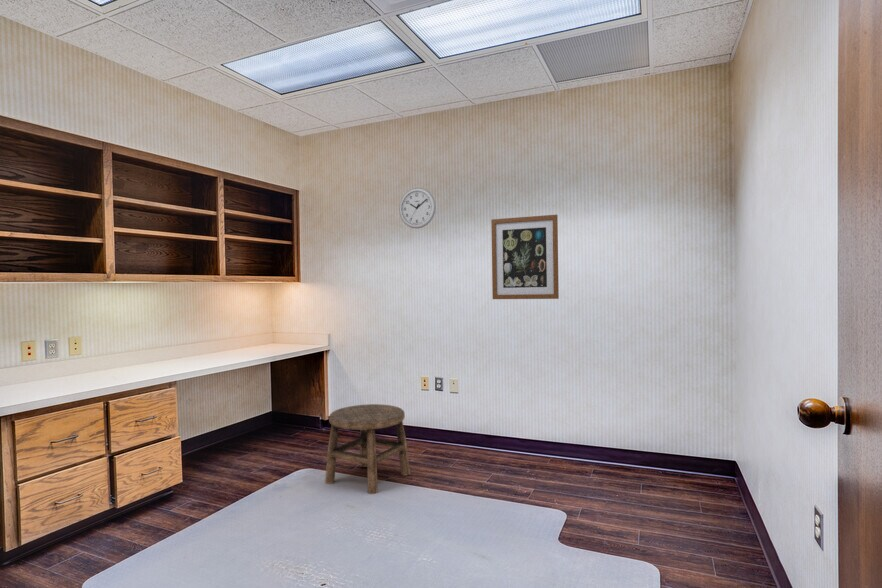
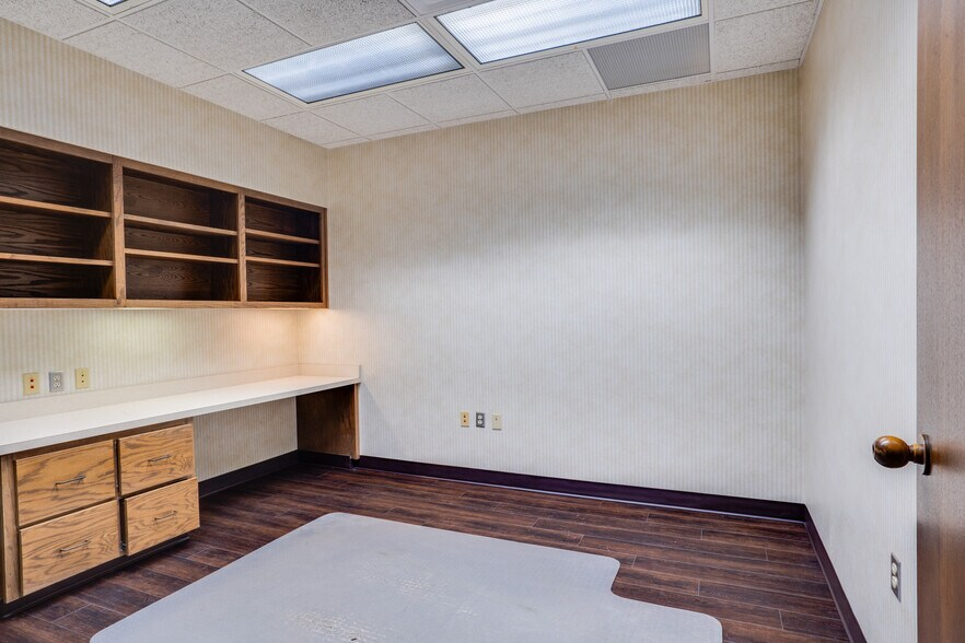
- wall clock [398,187,437,230]
- wall art [490,214,560,300]
- stool [324,403,411,495]
